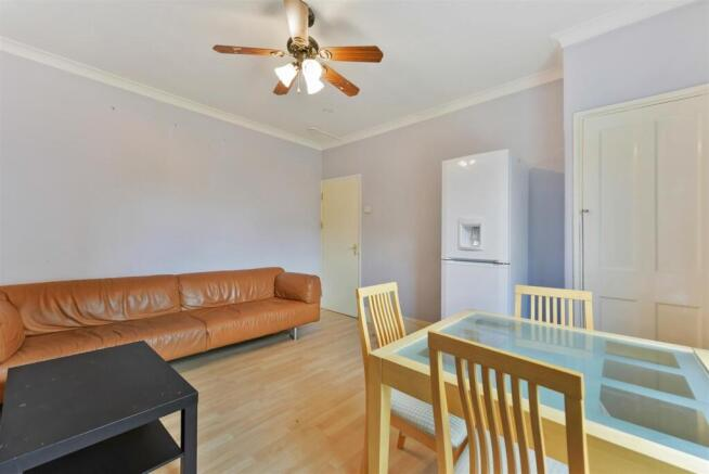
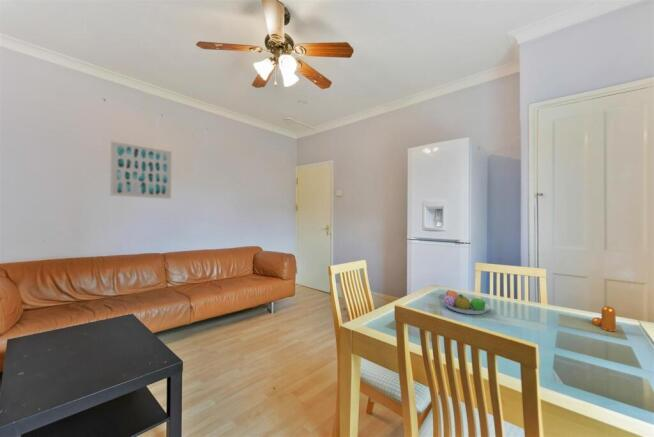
+ pepper shaker [591,305,617,332]
+ wall art [109,140,172,200]
+ fruit bowl [442,289,492,315]
